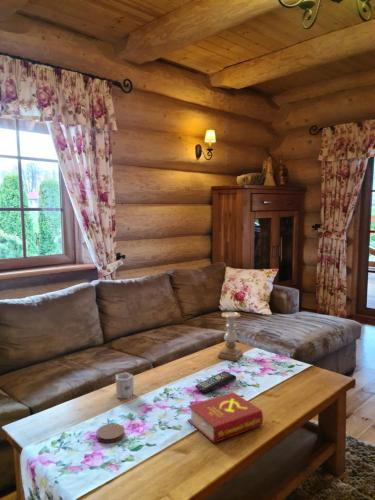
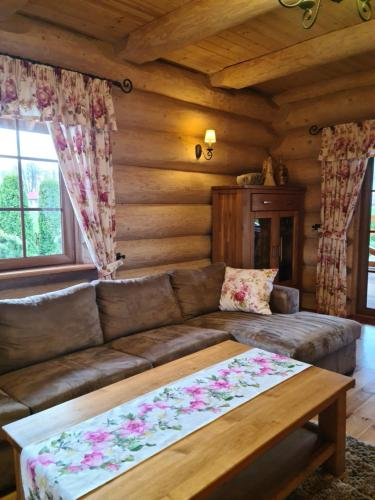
- book [187,391,264,444]
- coaster [96,423,125,443]
- candle holder [217,311,244,362]
- remote control [194,370,237,394]
- cup [115,371,135,399]
